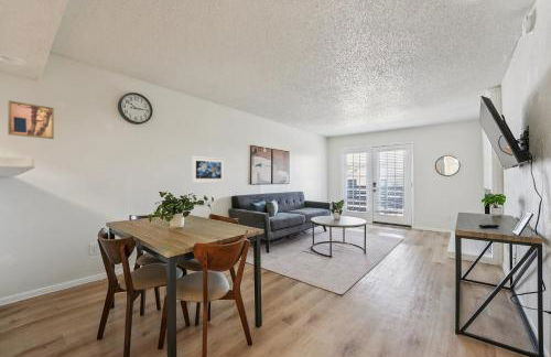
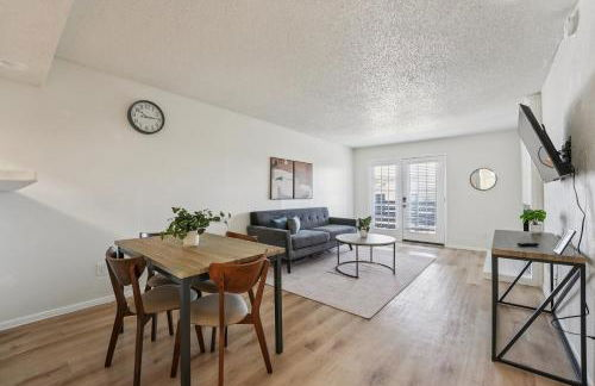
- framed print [191,155,226,184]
- wall art [7,99,55,140]
